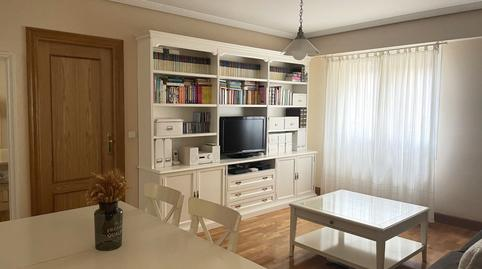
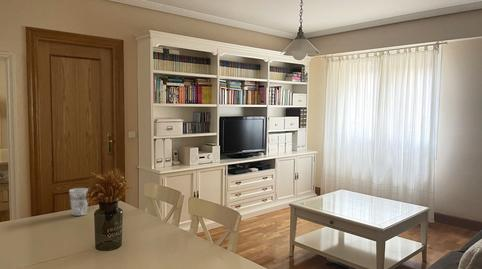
+ cup [68,187,89,217]
